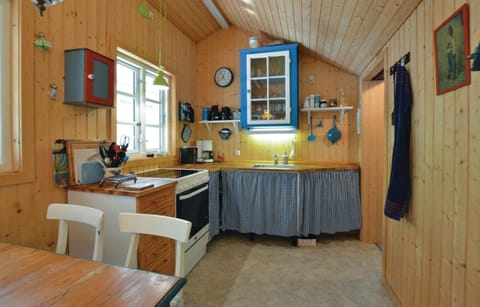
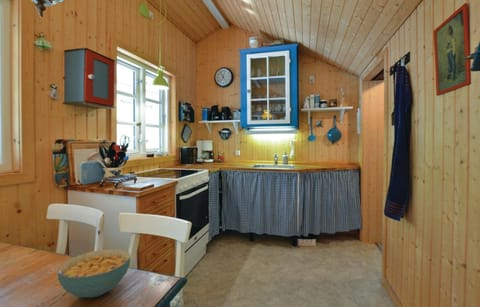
+ cereal bowl [57,248,132,299]
